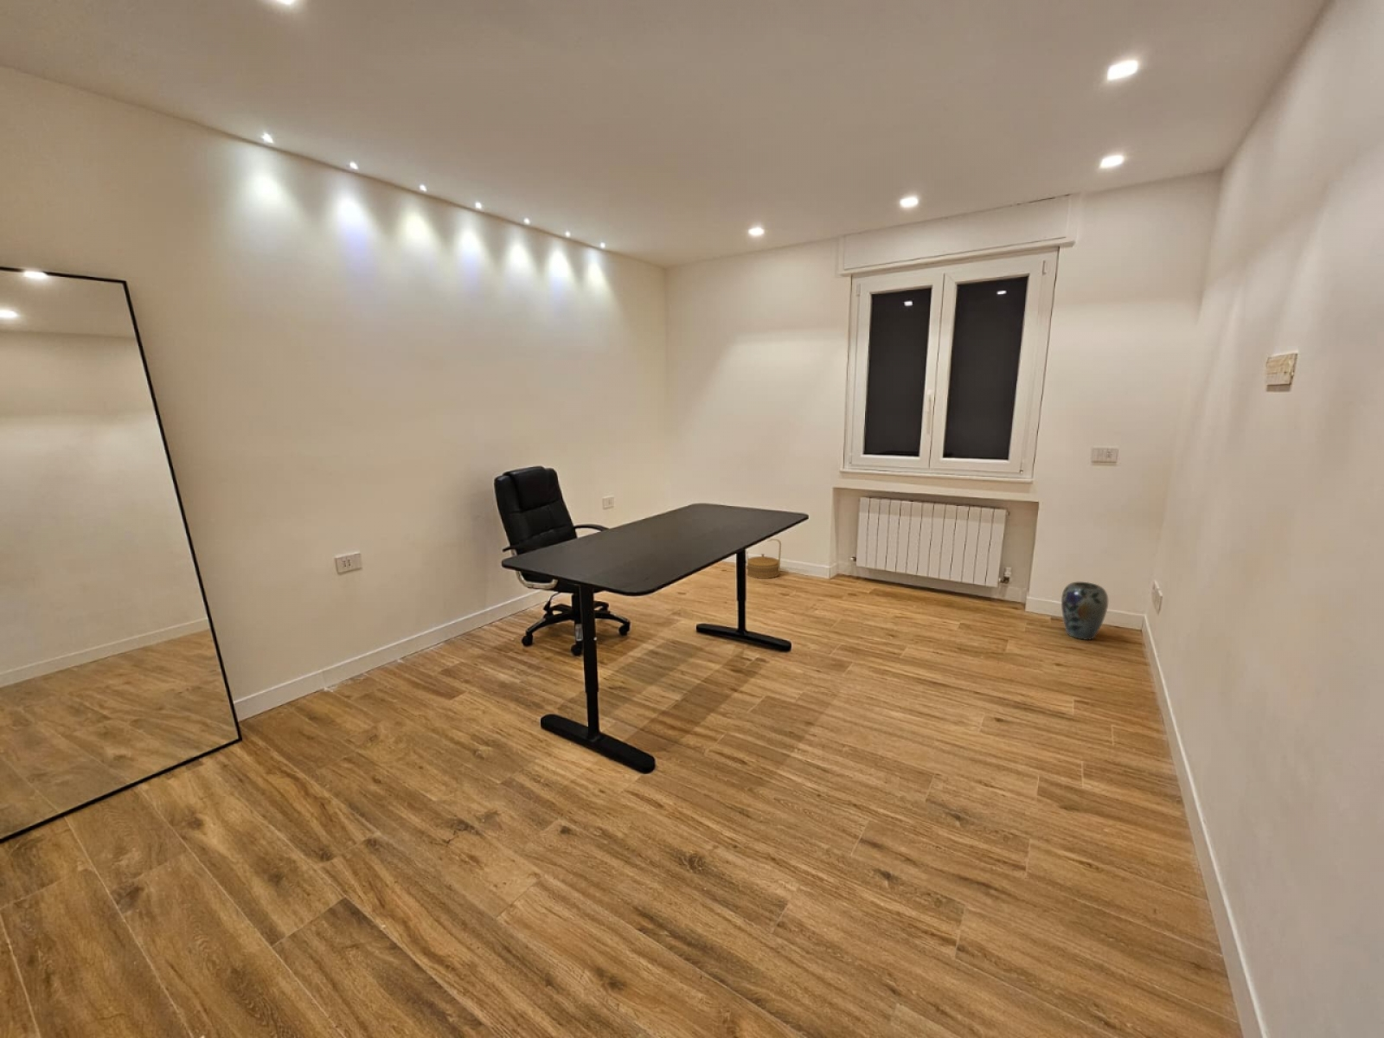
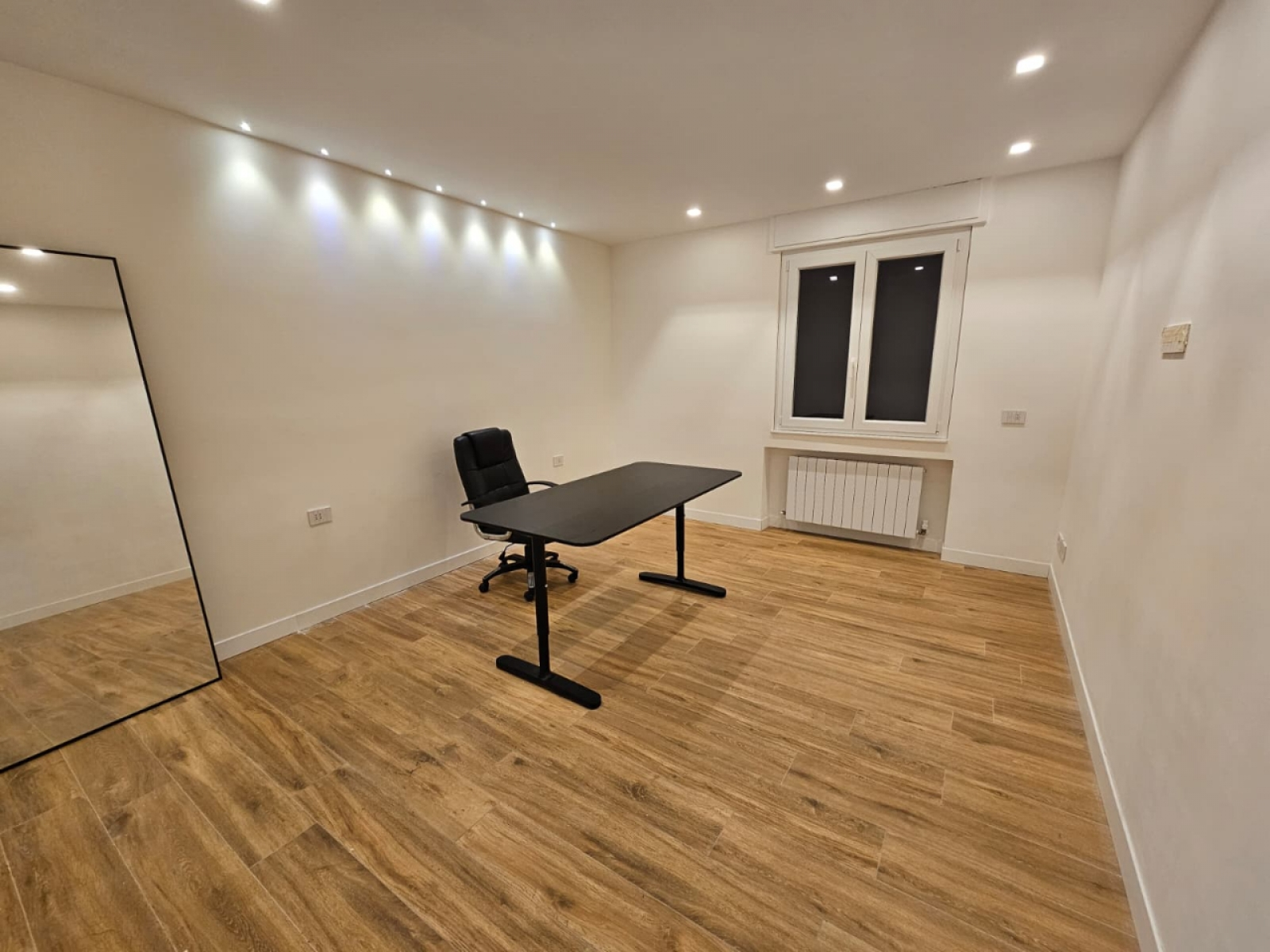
- basket [745,538,782,580]
- vase [1060,581,1109,641]
